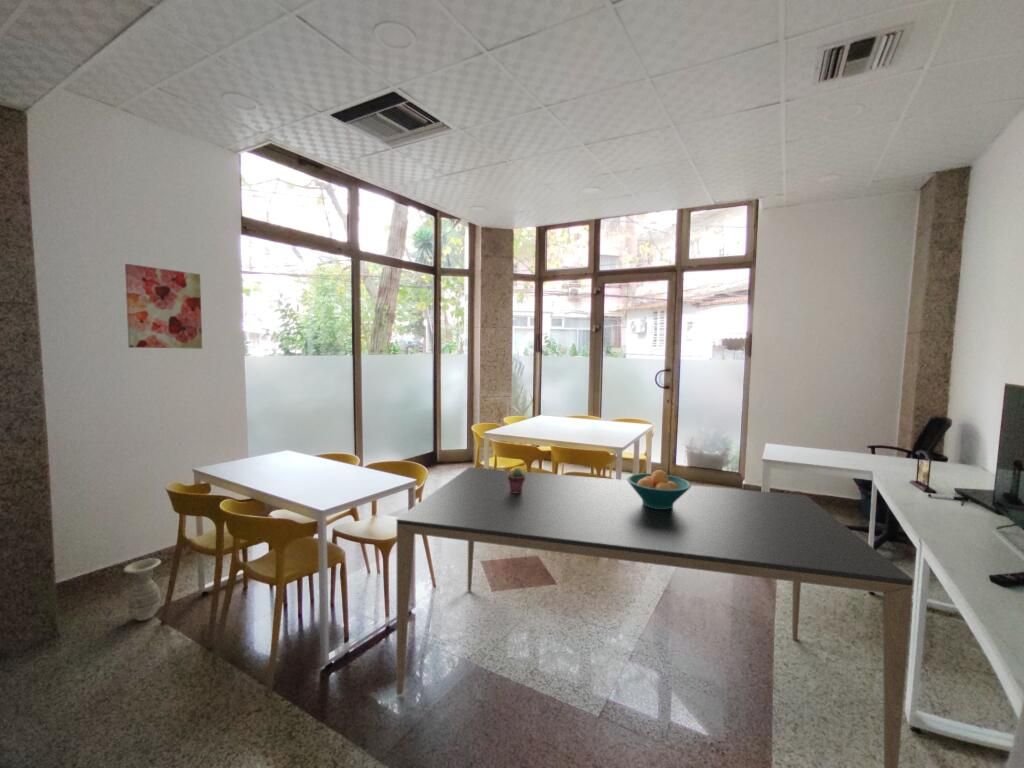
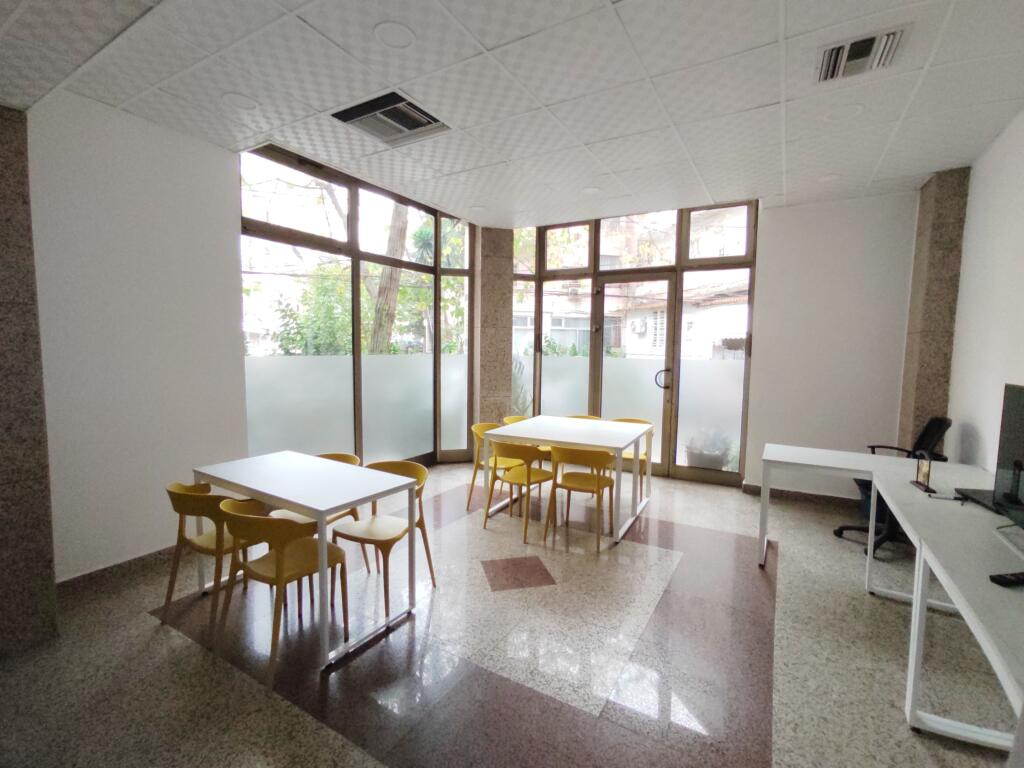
- ceramic jug [123,557,162,622]
- potted succulent [507,467,525,493]
- wall art [124,263,203,350]
- fruit bowl [626,469,692,509]
- dining table [396,466,914,768]
